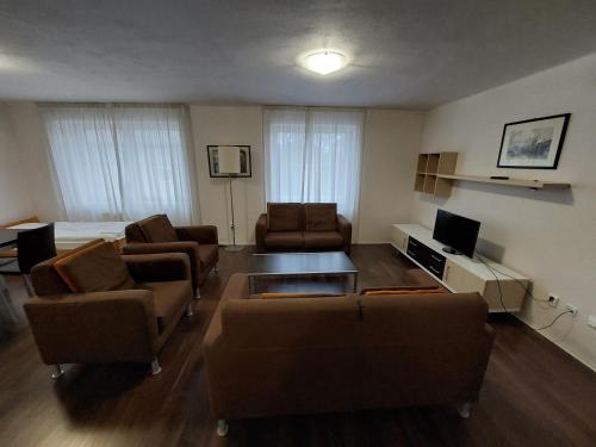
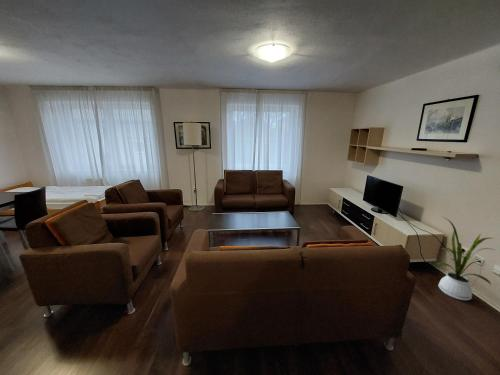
+ house plant [436,216,495,301]
